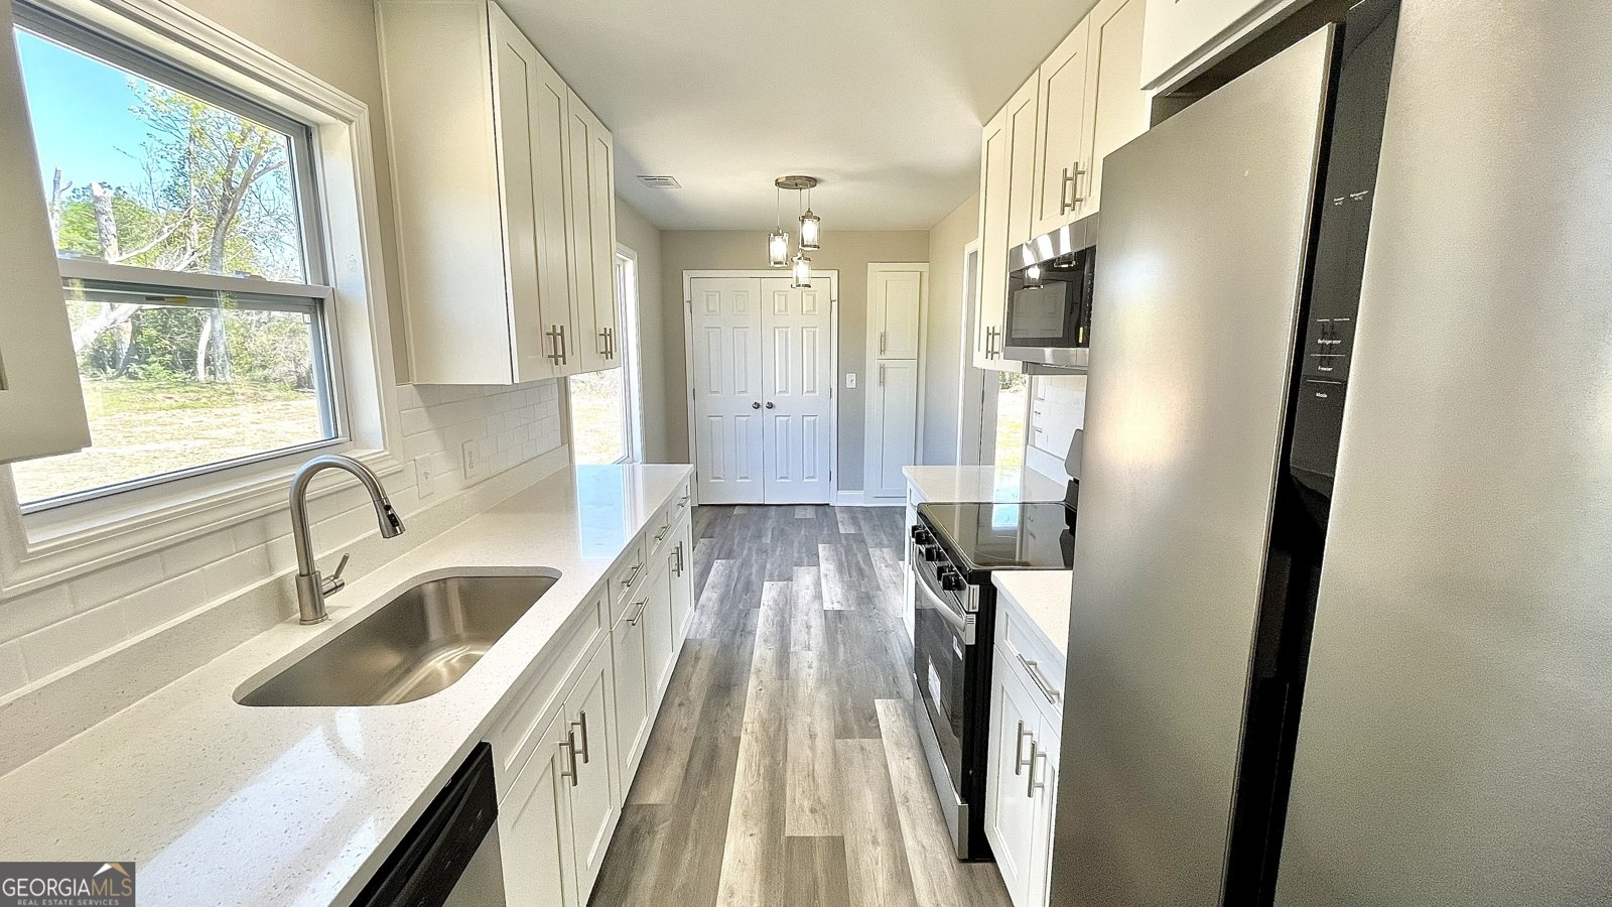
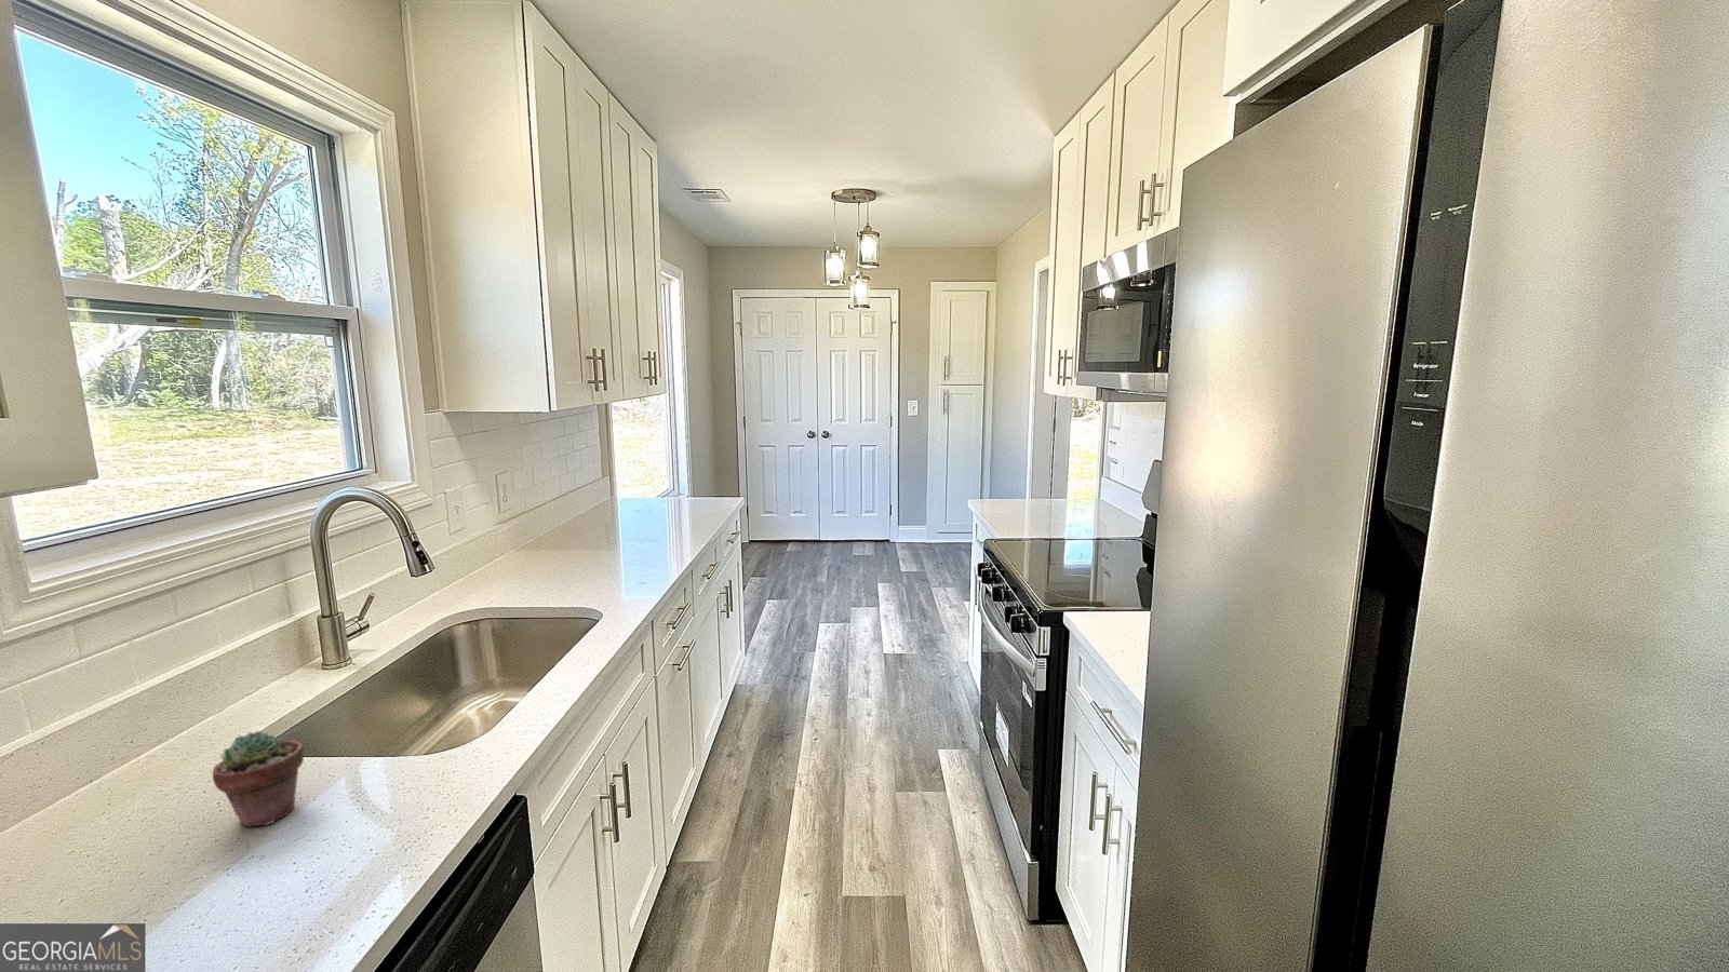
+ potted succulent [211,730,305,827]
